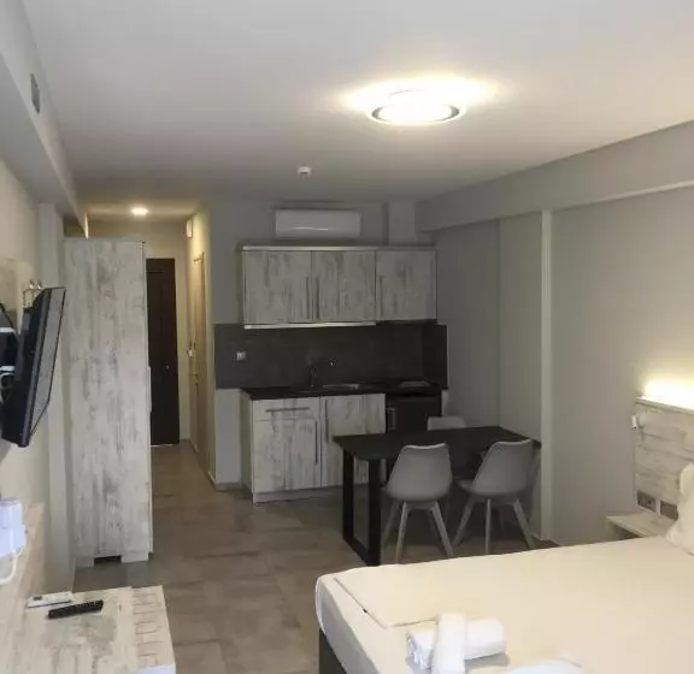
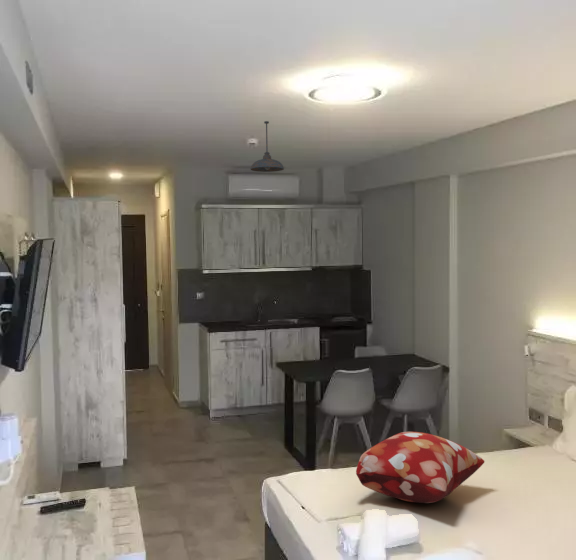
+ decorative pillow [355,431,485,504]
+ pendant light [249,120,285,173]
